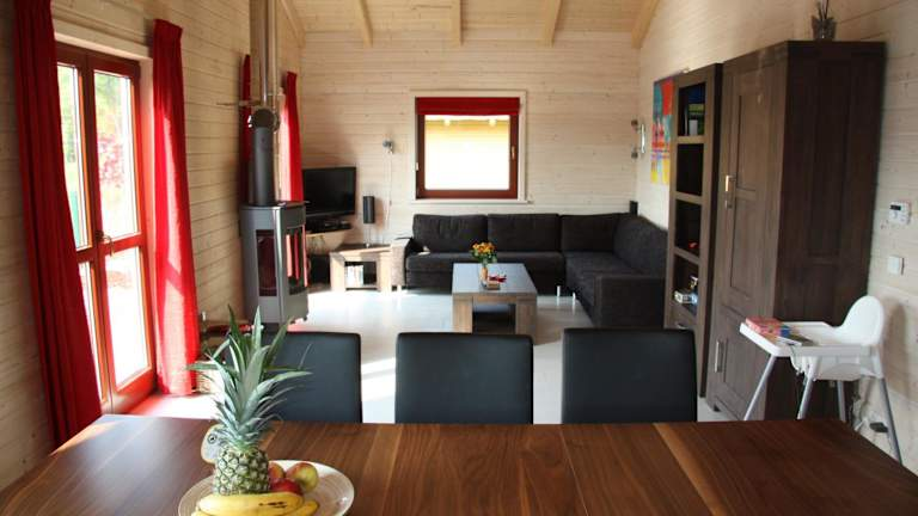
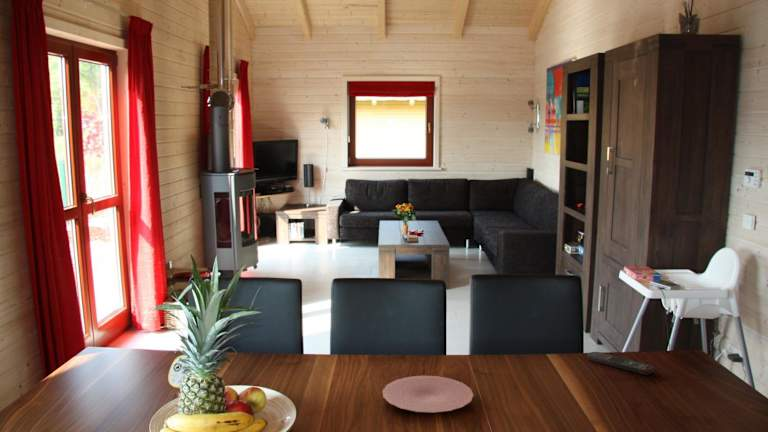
+ remote control [586,351,655,376]
+ plate [381,375,474,413]
